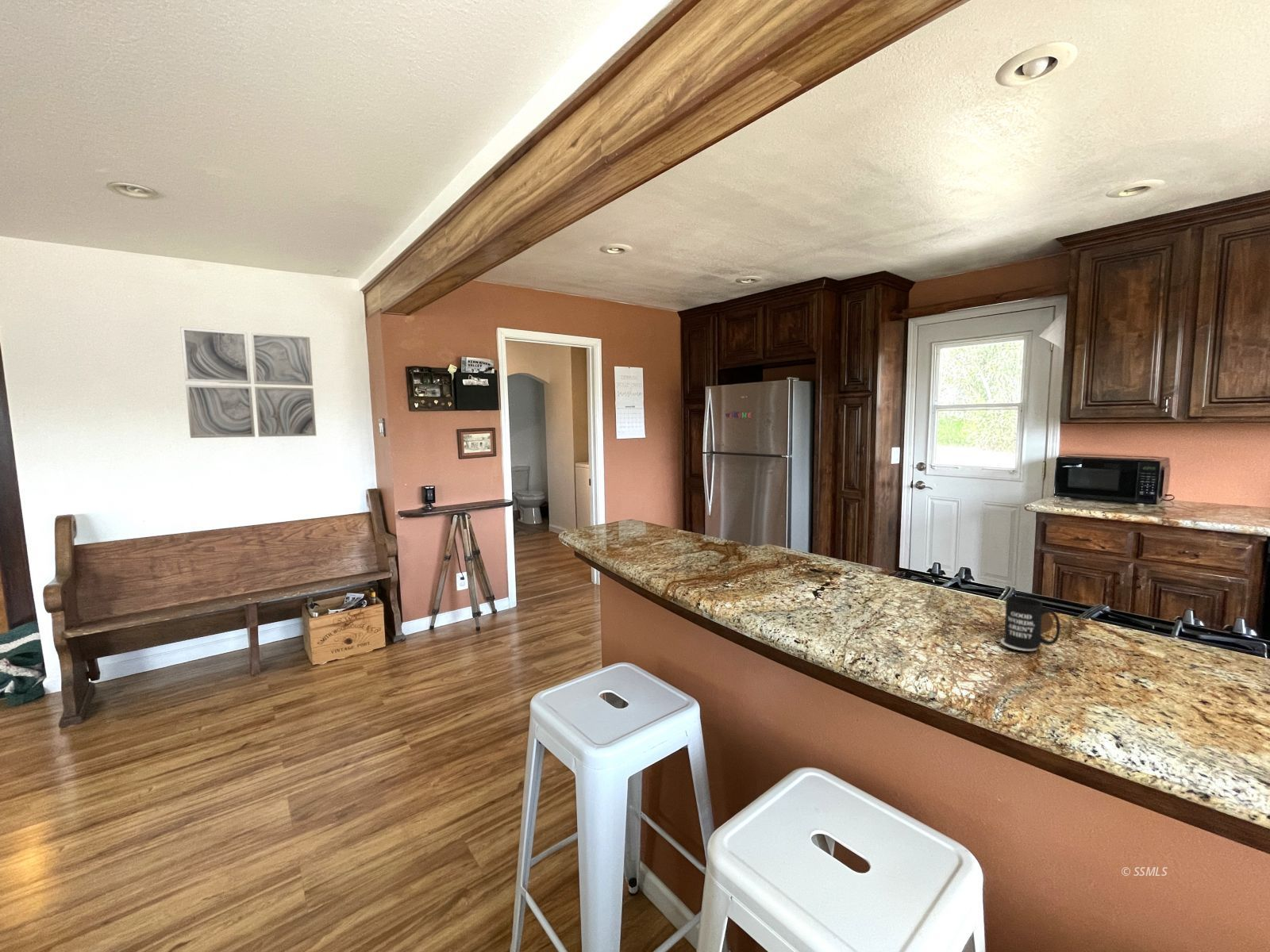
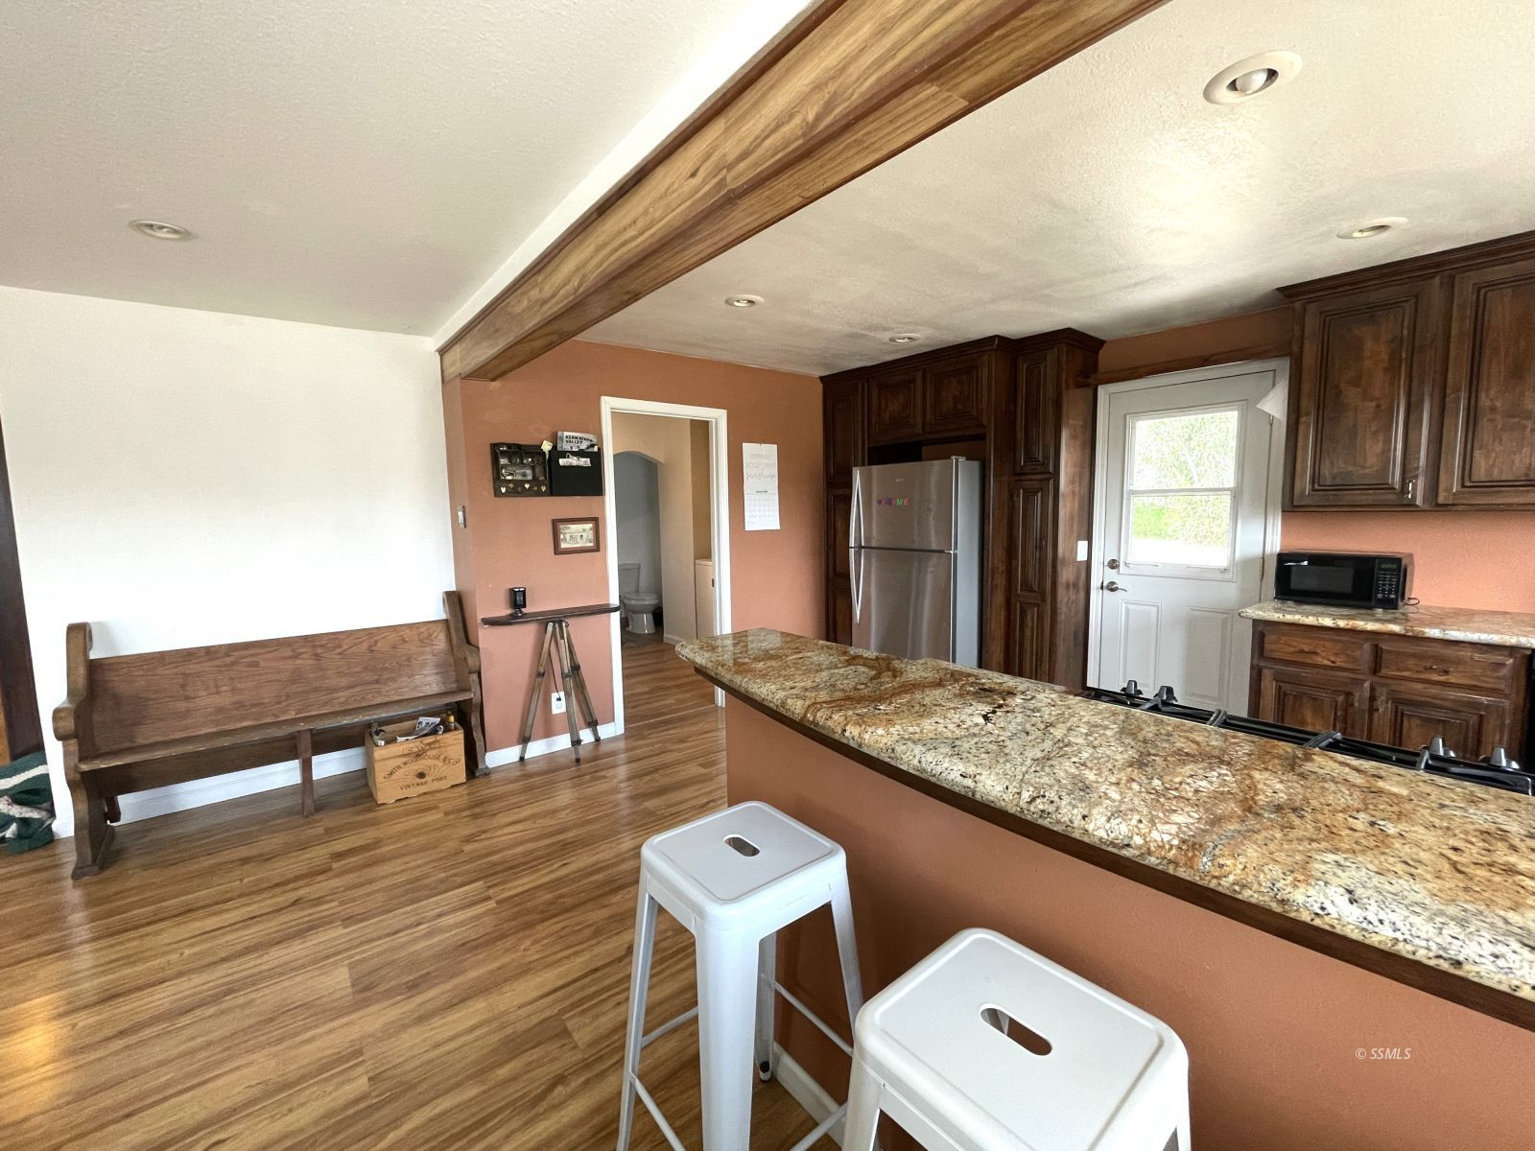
- wall art [179,327,317,439]
- mug [1000,596,1061,652]
